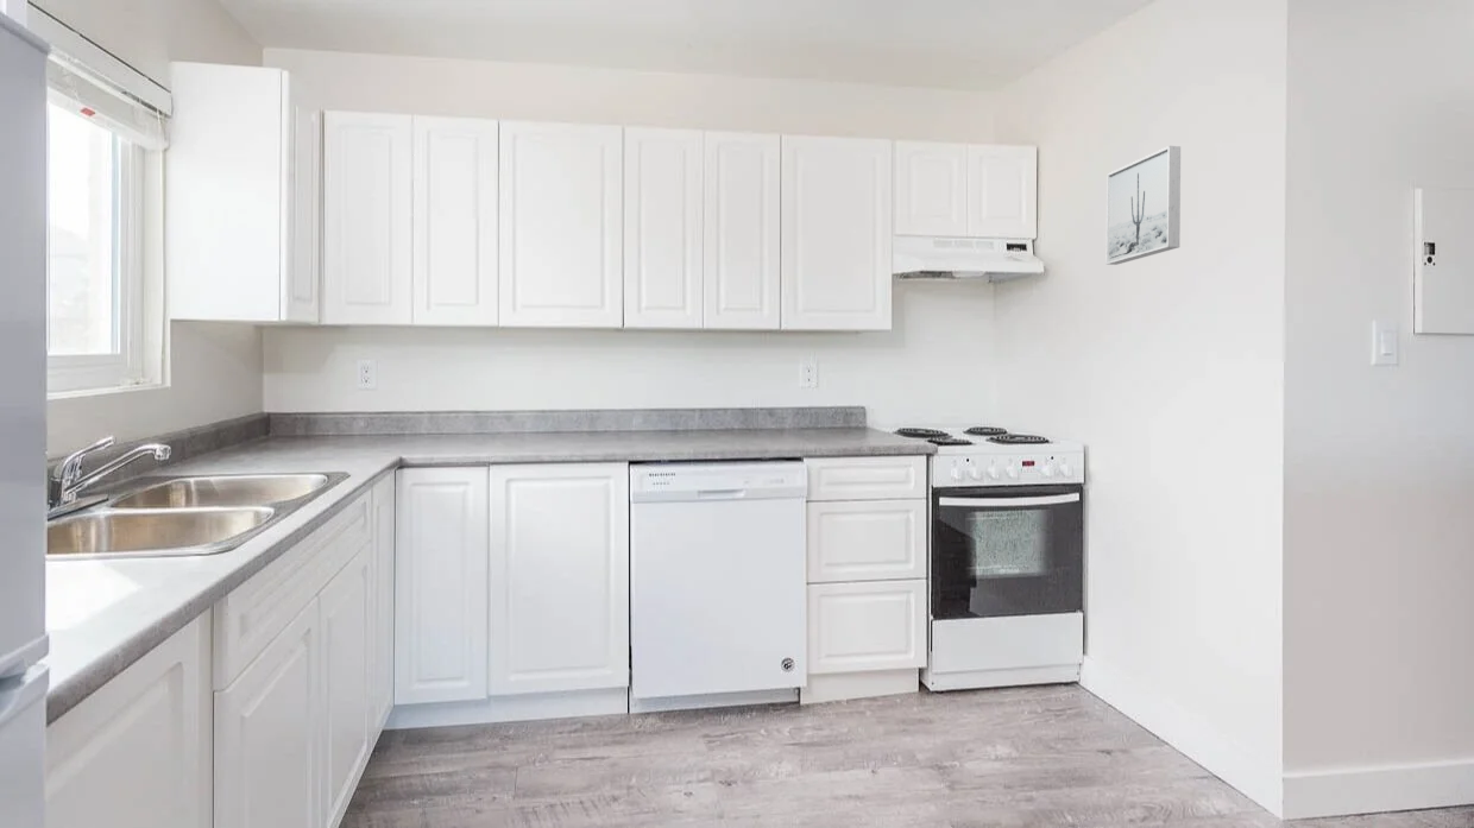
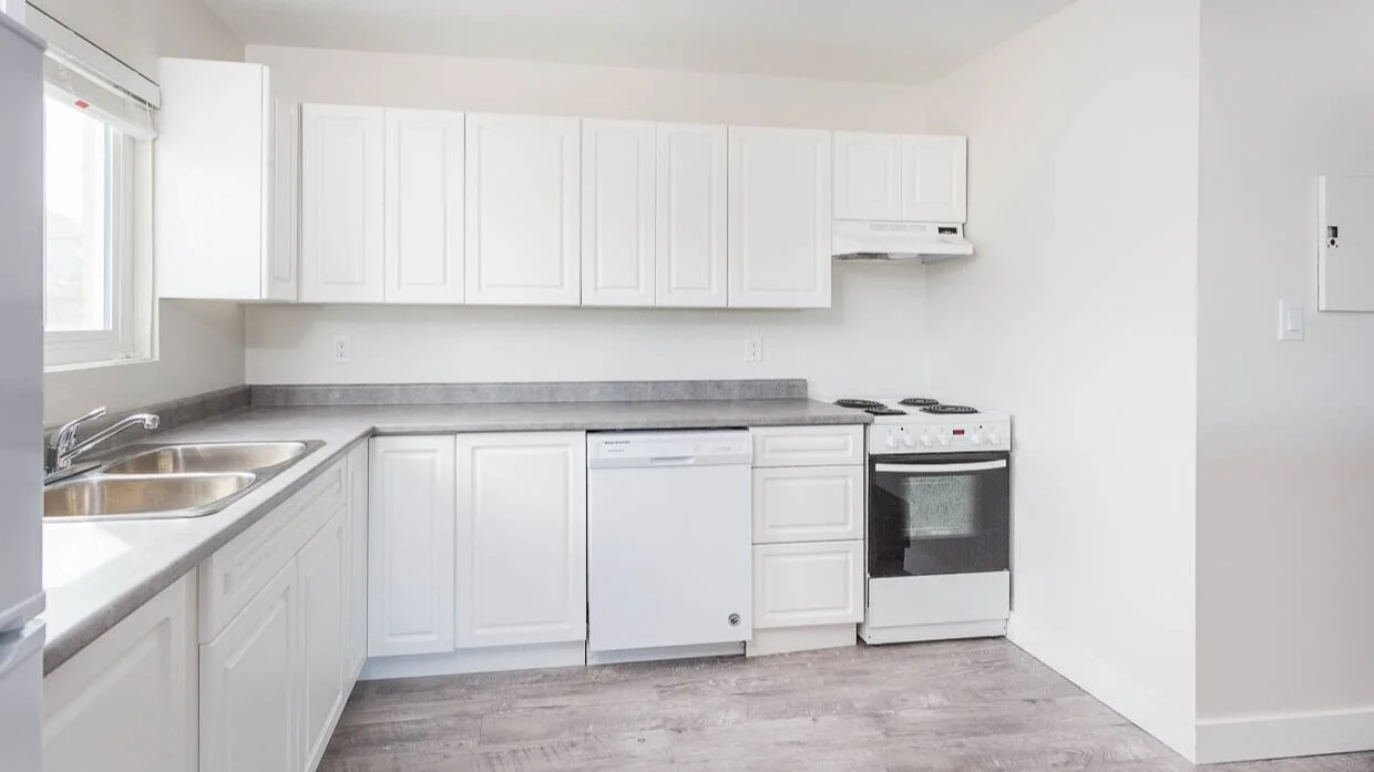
- wall art [1106,145,1182,266]
